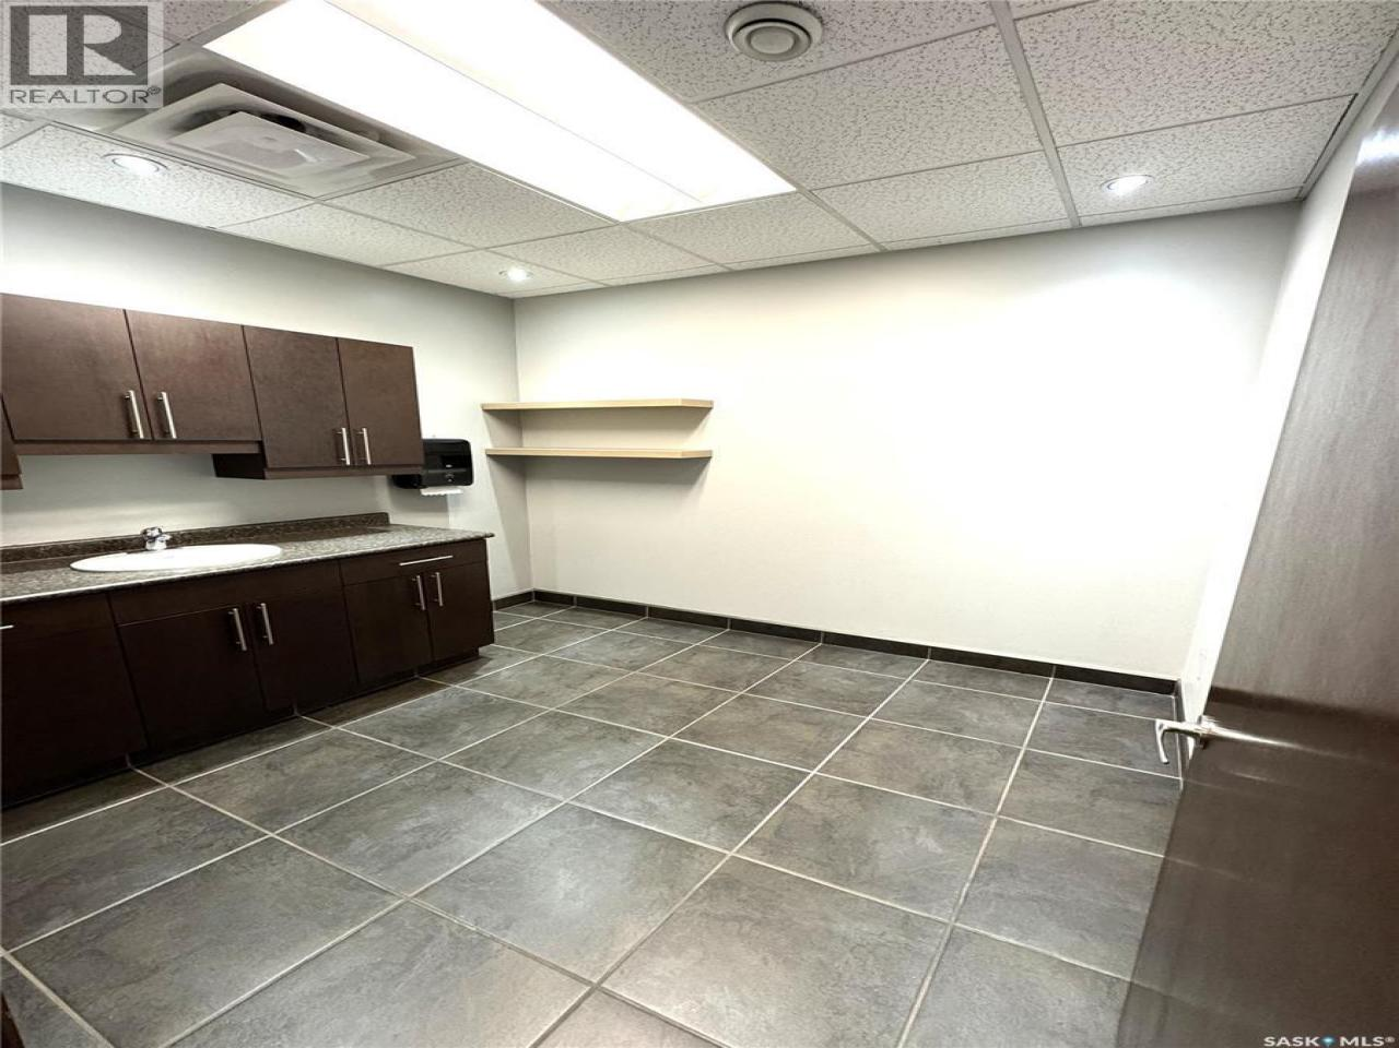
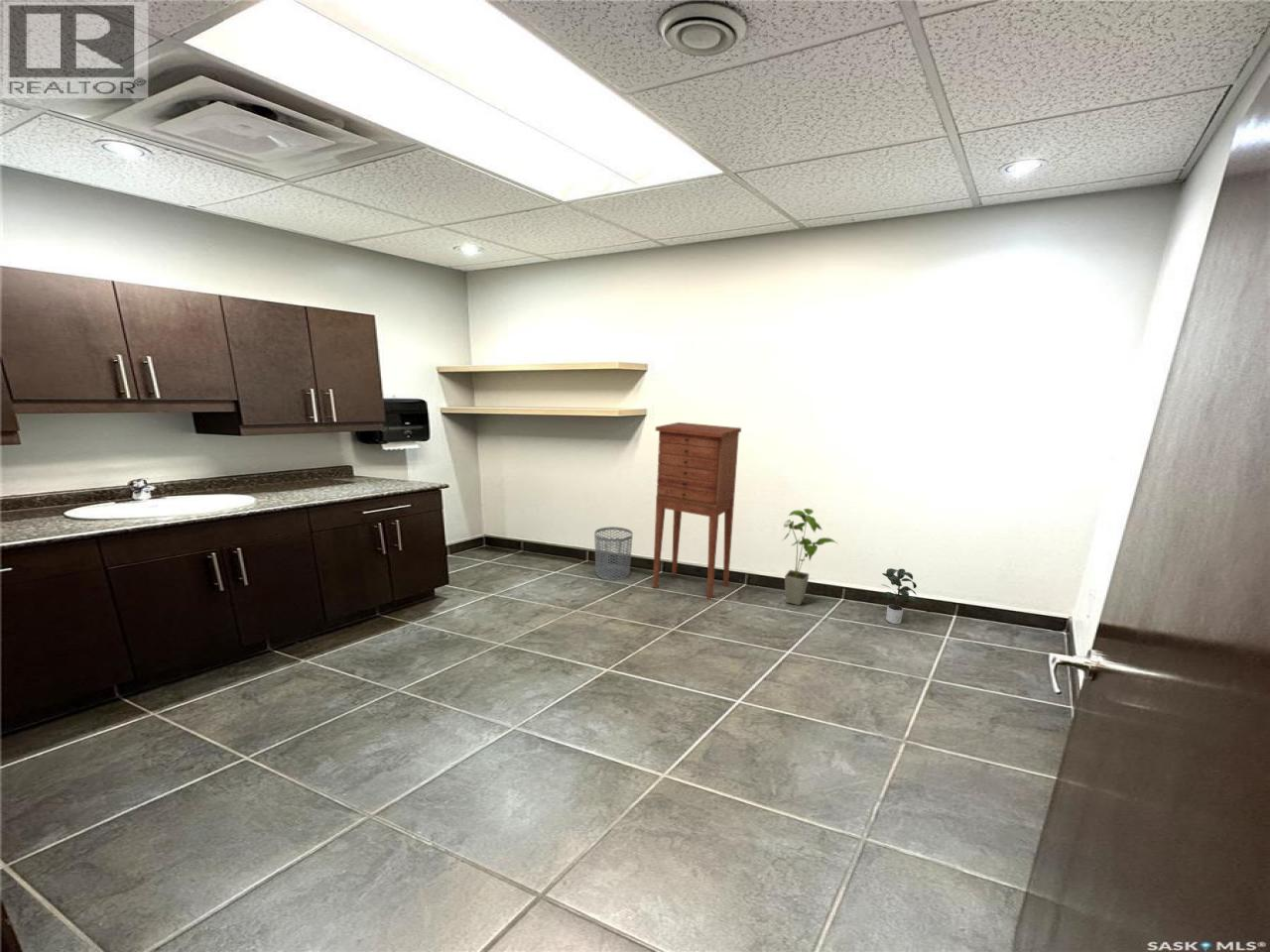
+ waste bin [593,526,634,581]
+ house plant [782,508,839,606]
+ potted plant [878,567,922,625]
+ cabinet [652,421,742,600]
